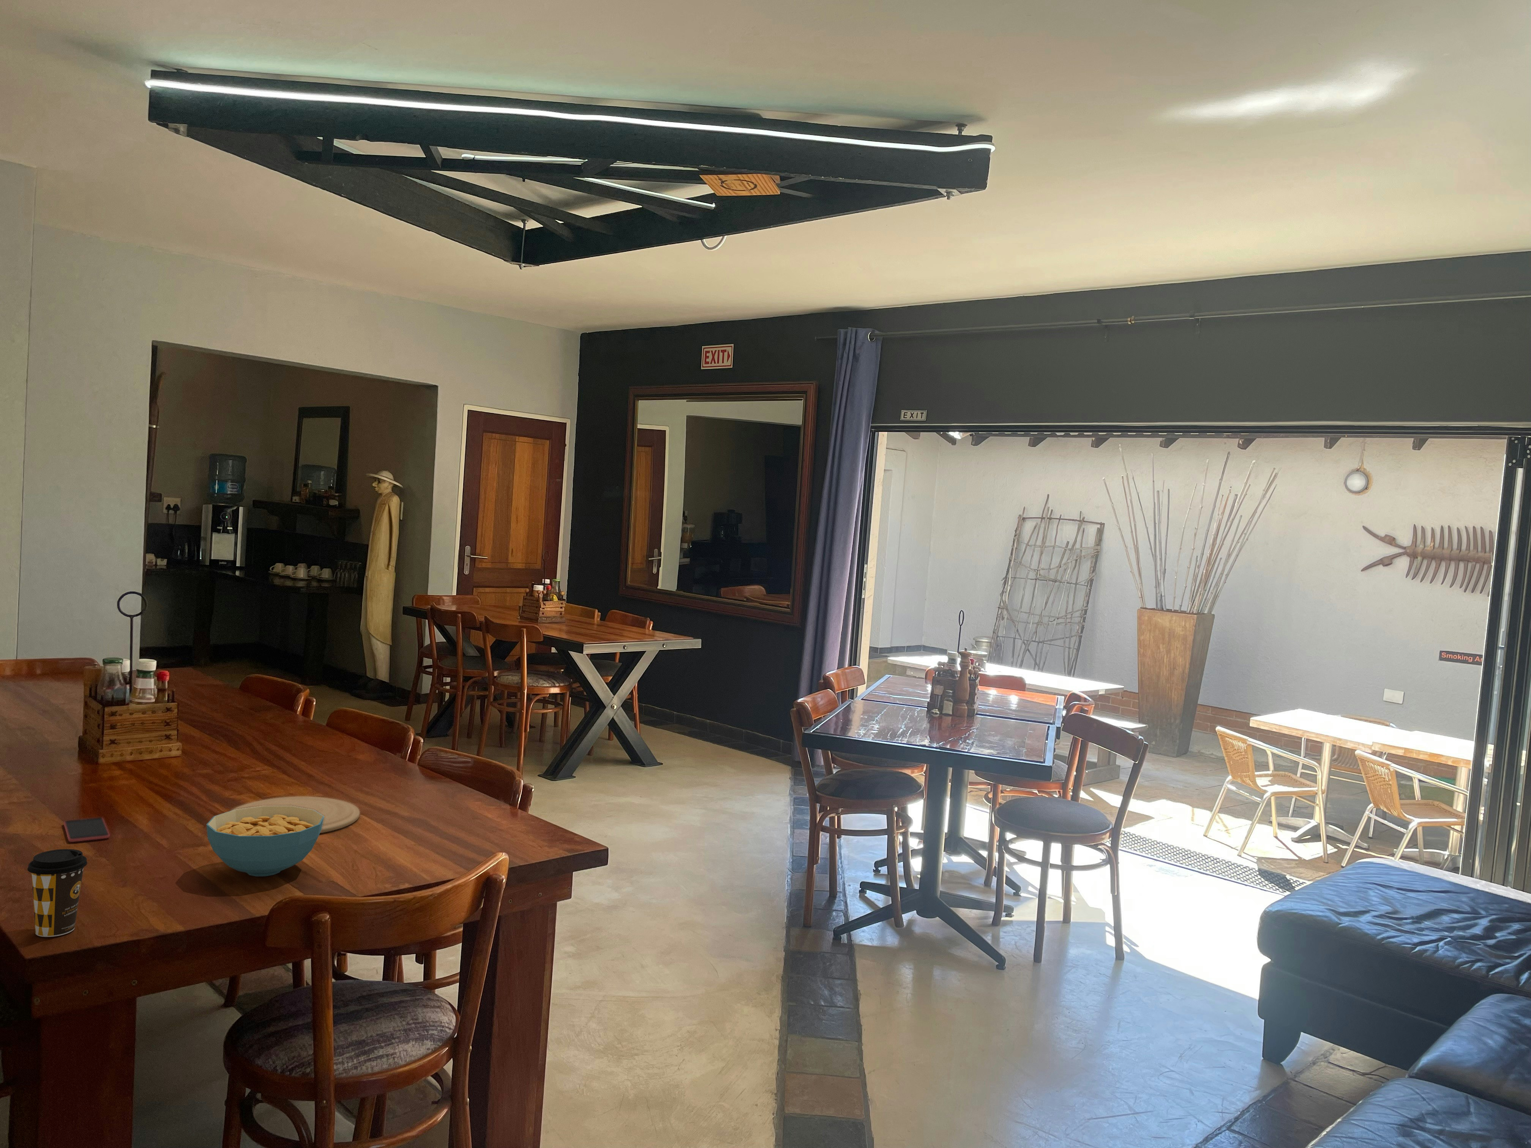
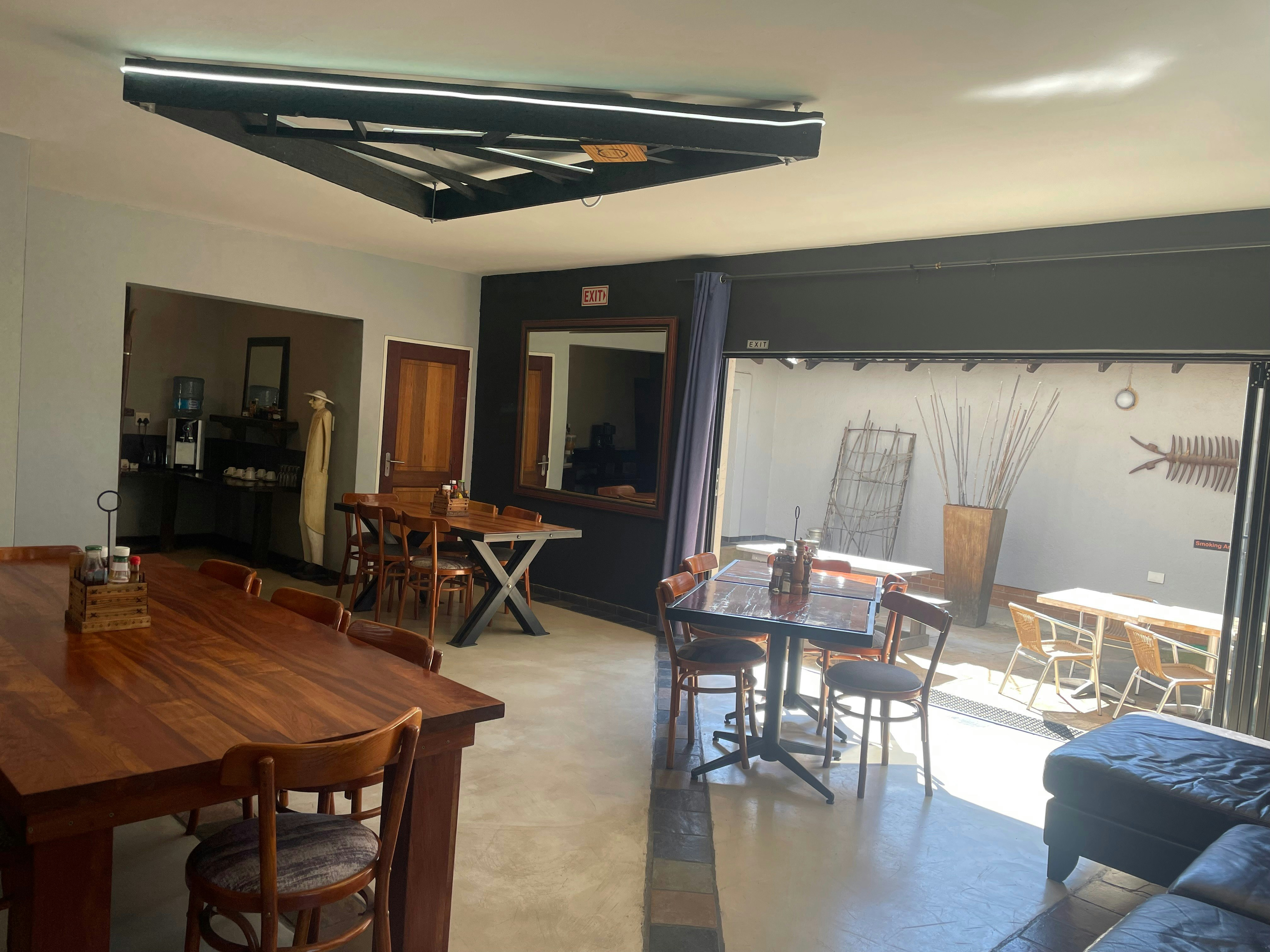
- coffee cup [27,849,88,937]
- plate [229,796,360,833]
- cereal bowl [206,806,324,877]
- smartphone [63,816,110,843]
